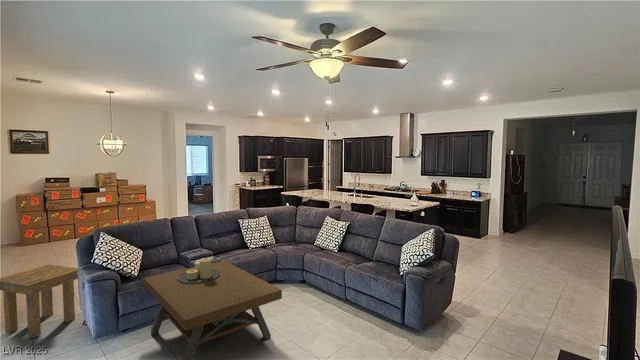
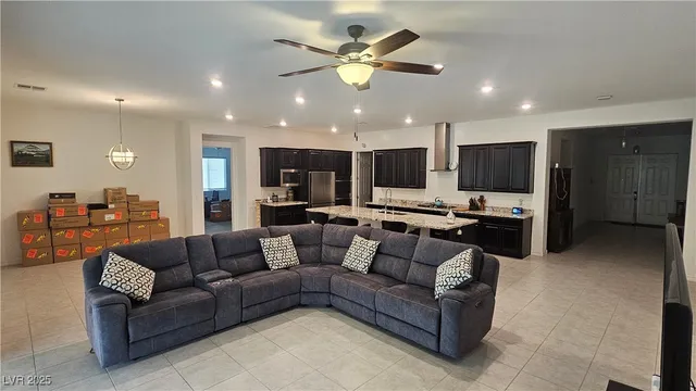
- side table [0,264,79,339]
- coffee table [143,257,283,360]
